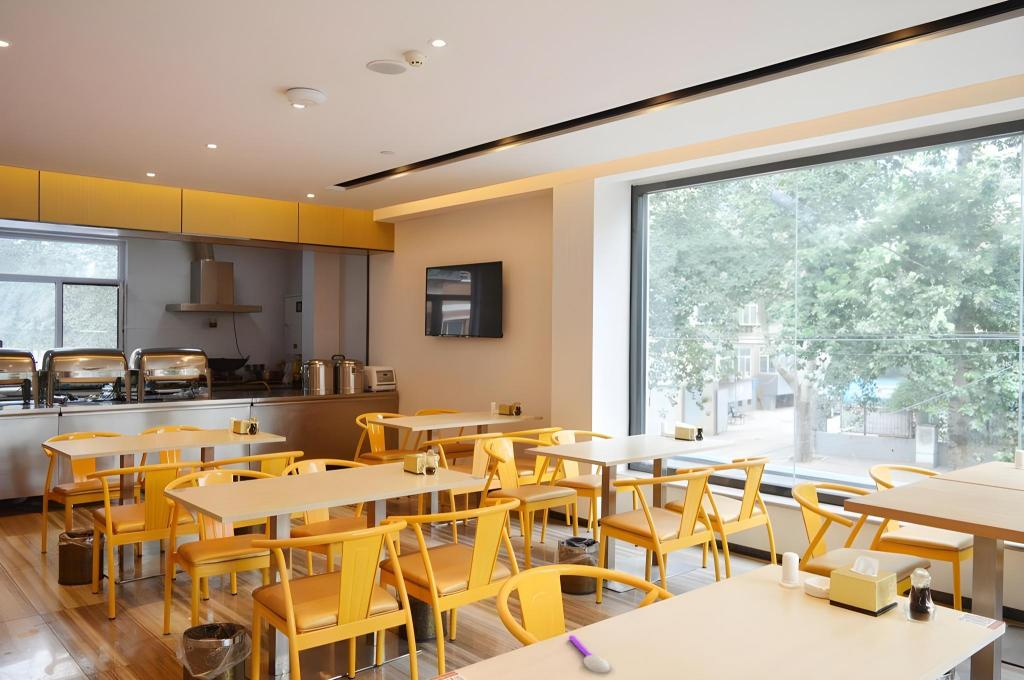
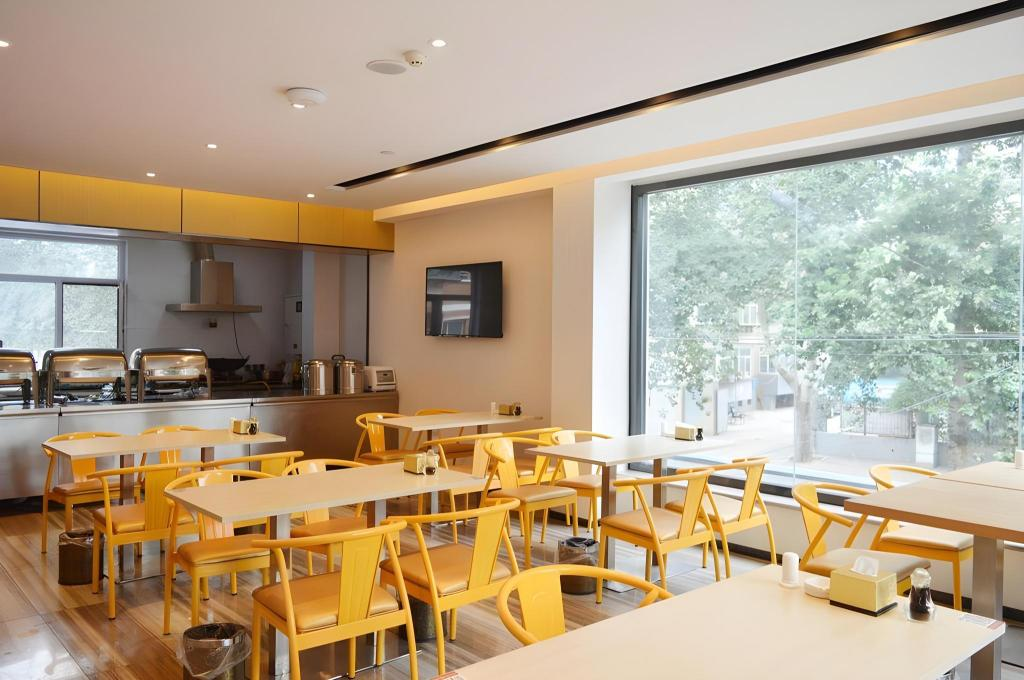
- spoon [568,634,611,675]
